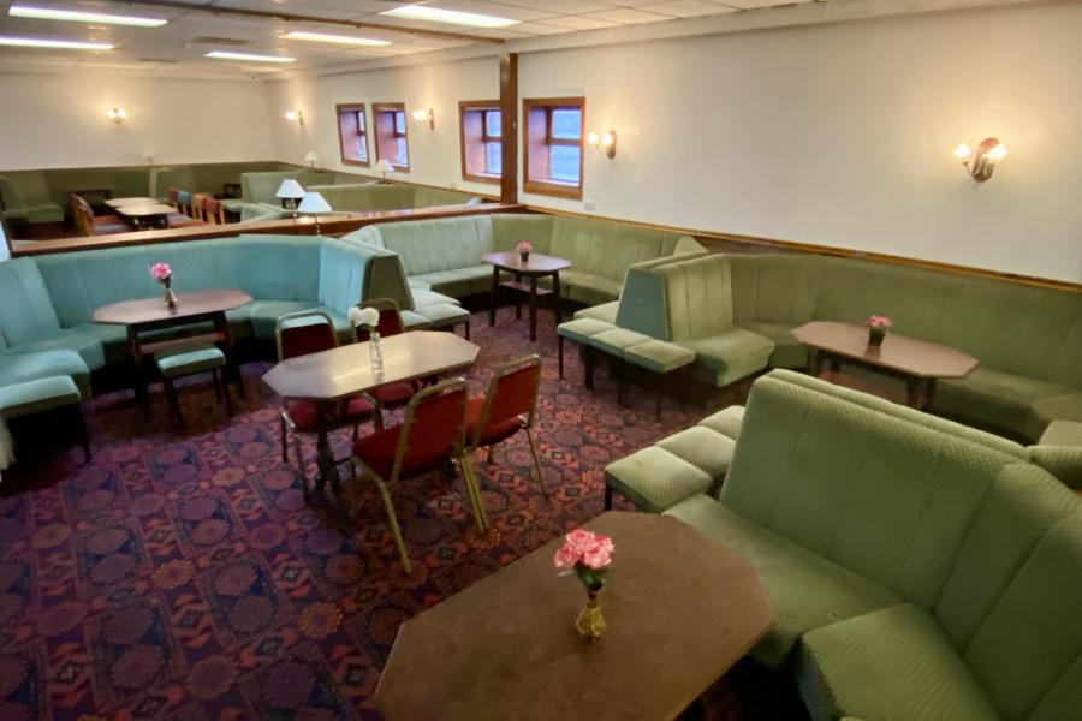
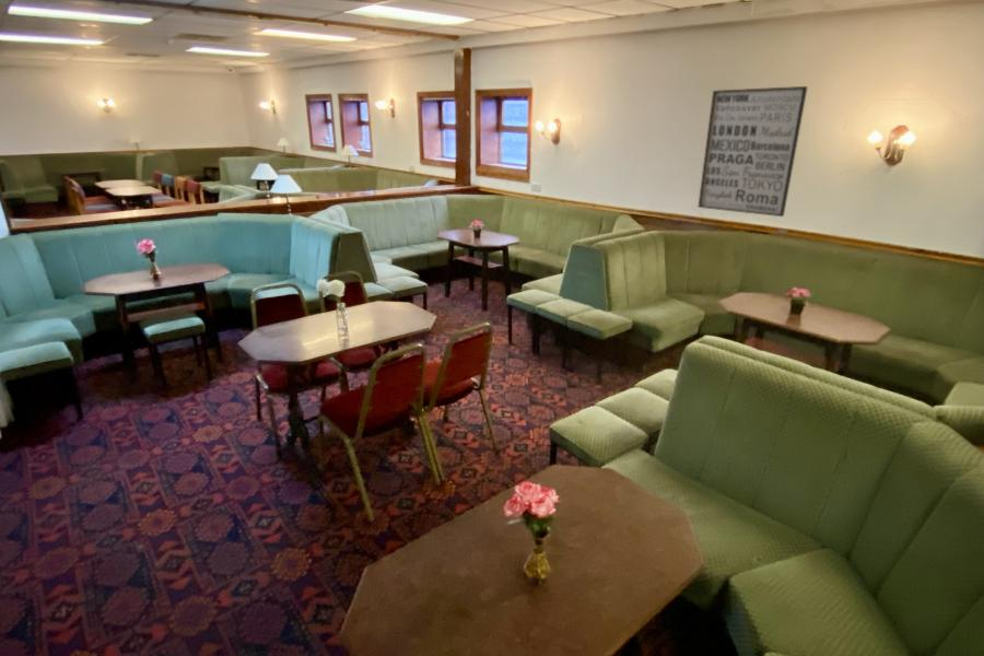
+ wall art [696,85,809,218]
